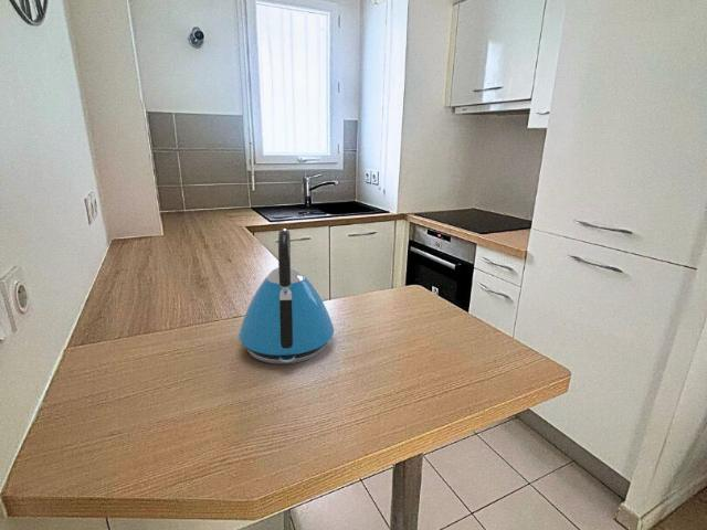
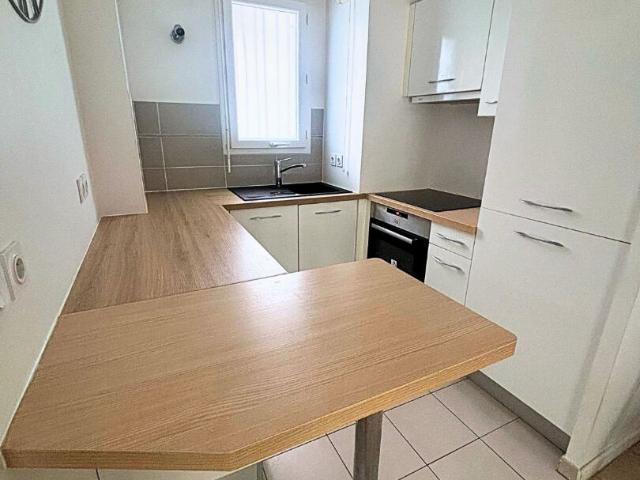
- kettle [238,227,335,365]
